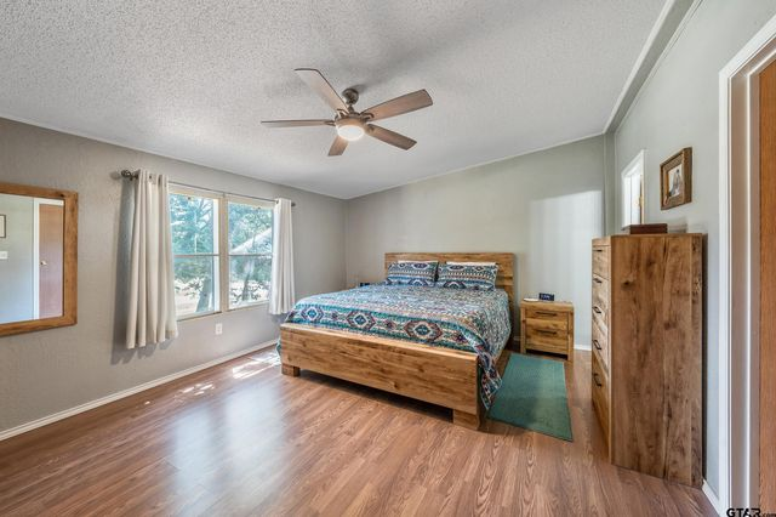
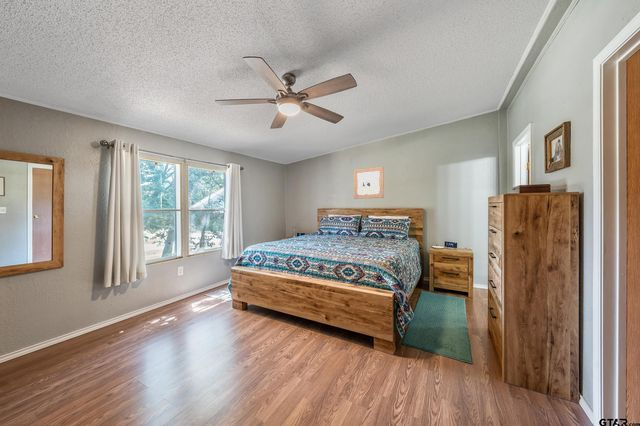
+ wall art [353,166,385,200]
